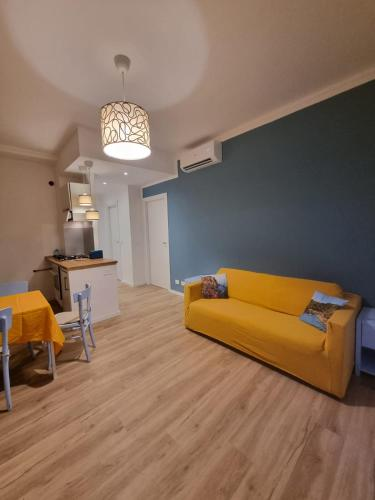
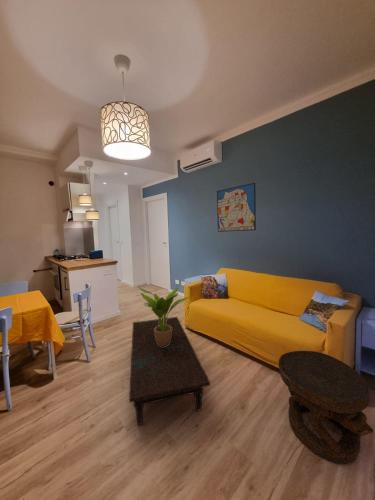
+ coffee table [128,316,211,426]
+ side table [278,350,374,465]
+ potted plant [137,285,191,347]
+ wall art [216,182,257,233]
